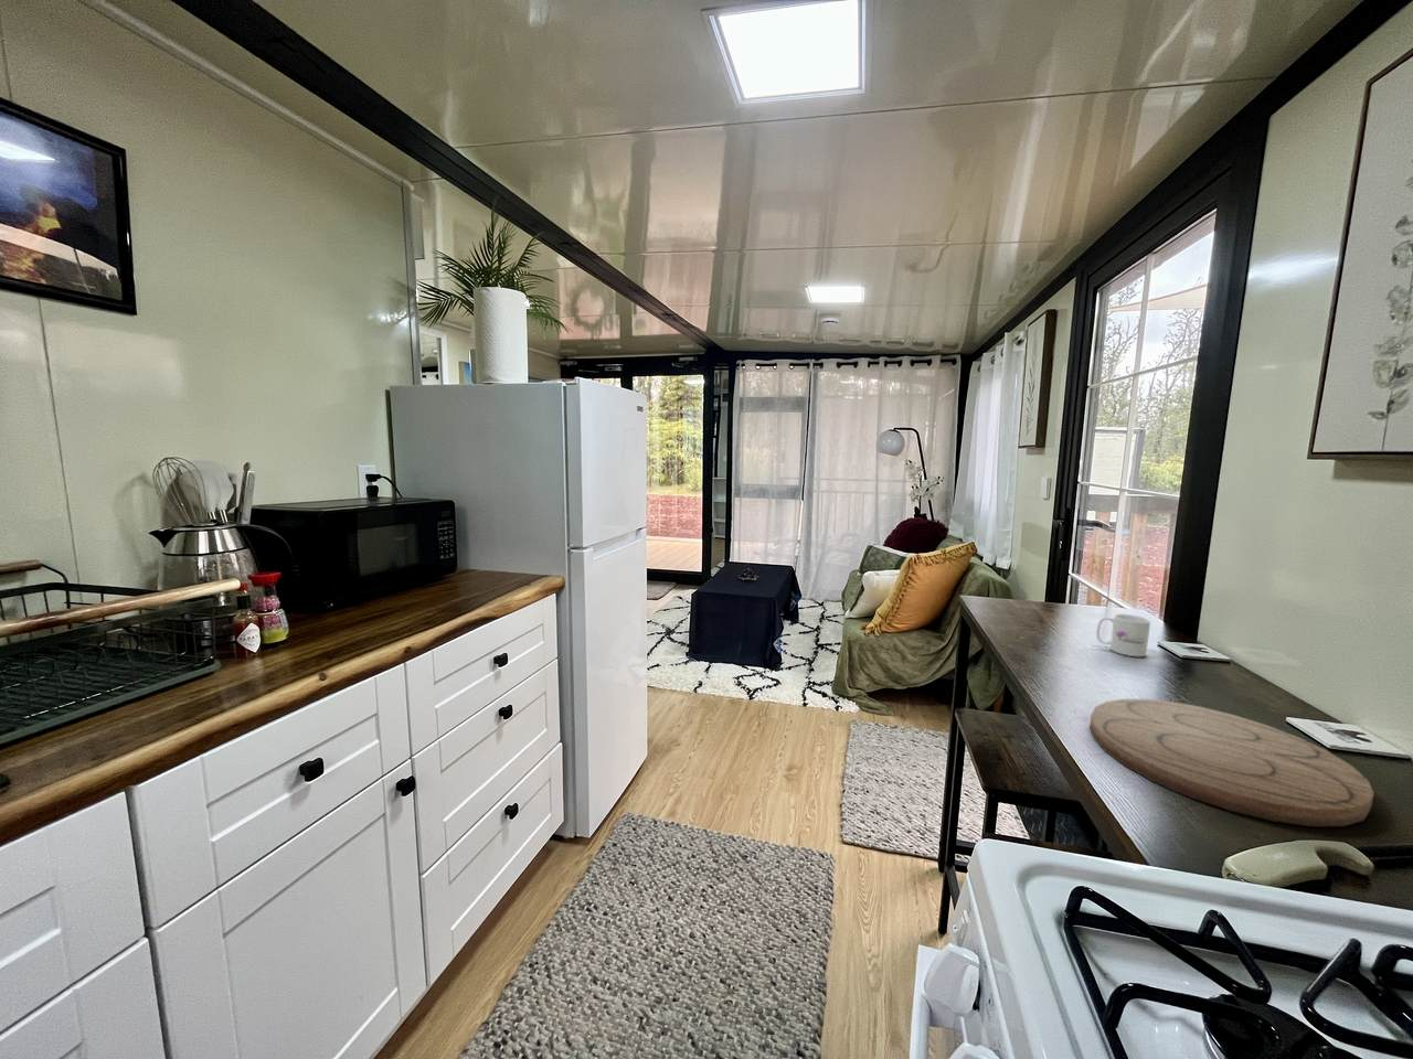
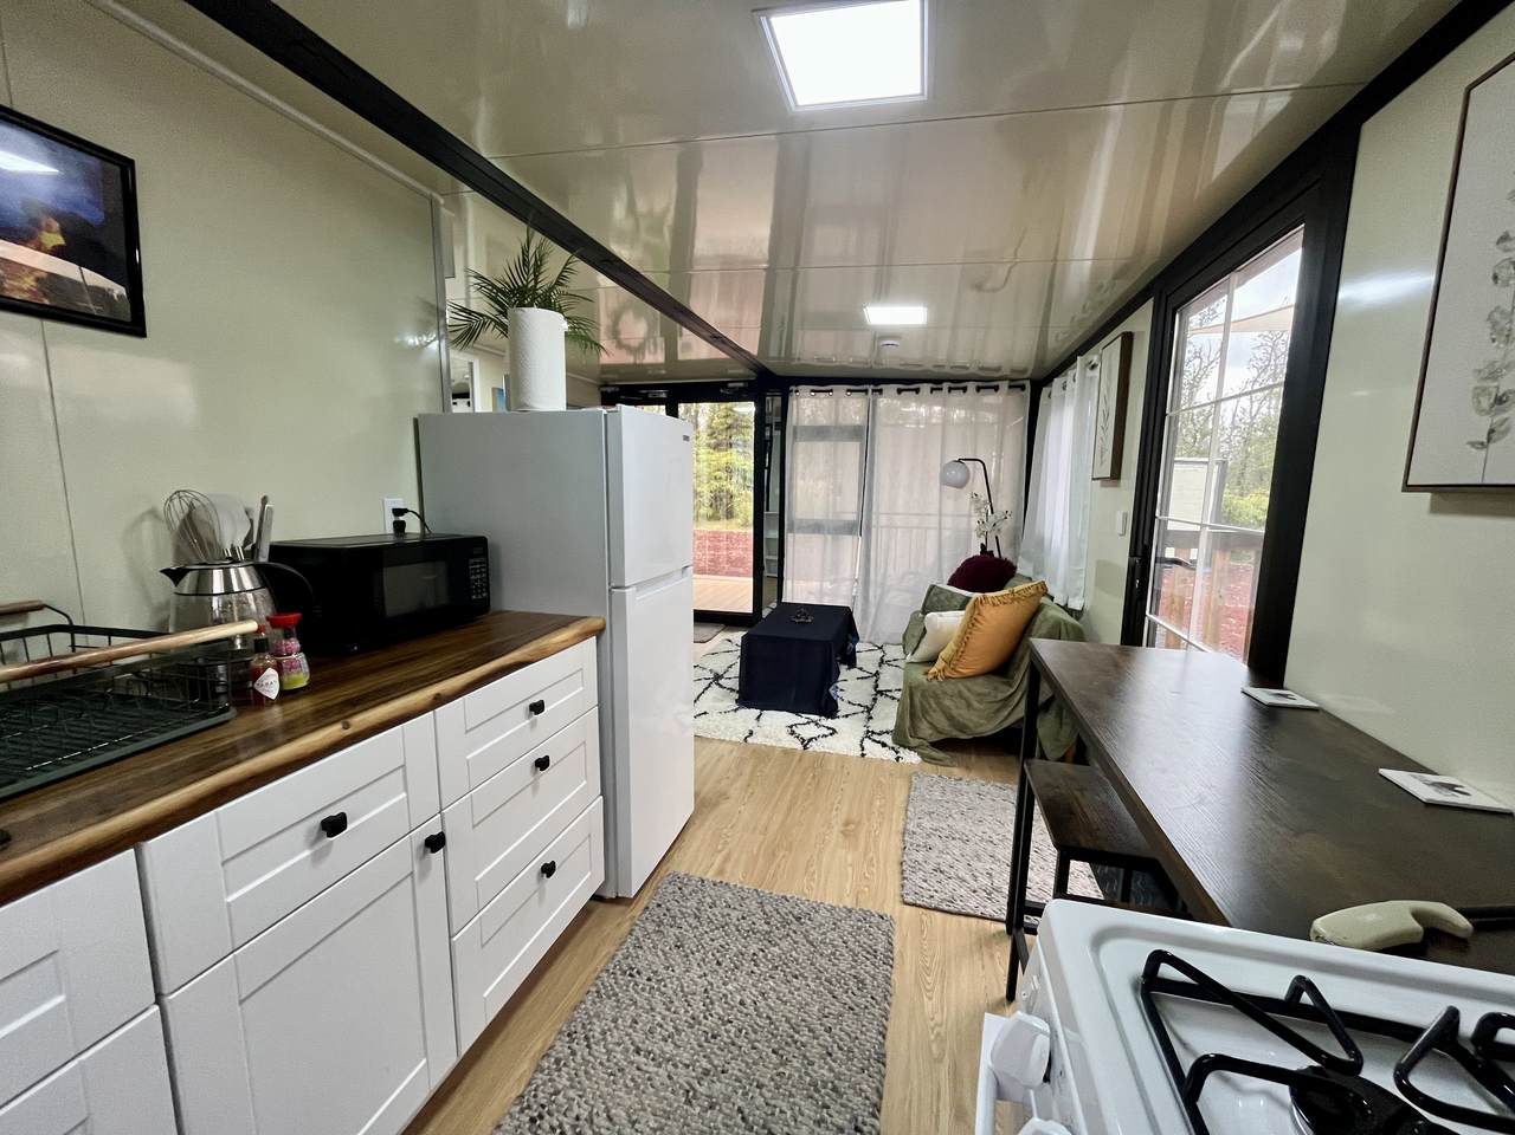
- mug [1095,613,1152,657]
- cutting board [1088,699,1375,828]
